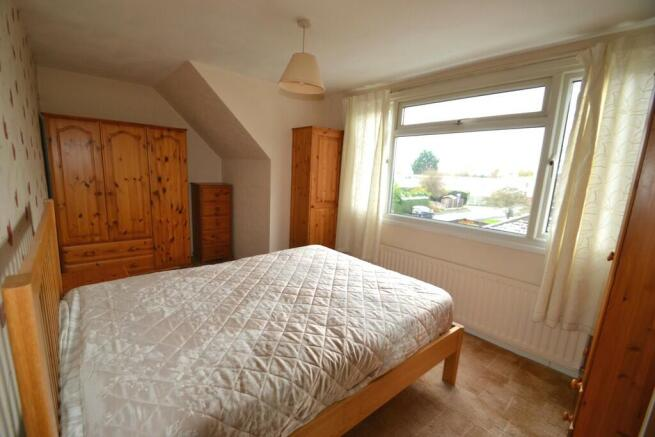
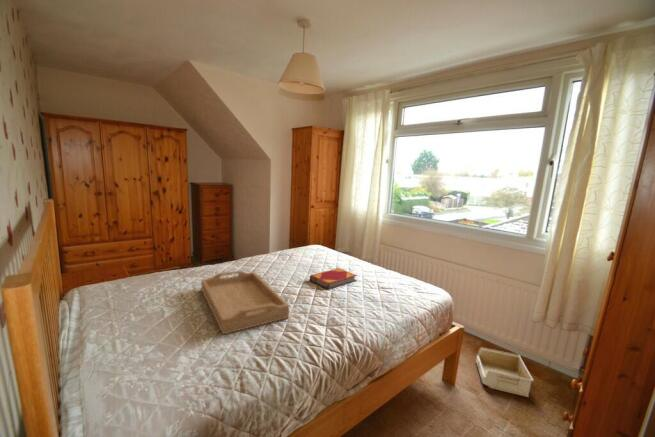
+ serving tray [200,270,290,335]
+ storage bin [475,346,535,398]
+ hardback book [309,267,358,290]
